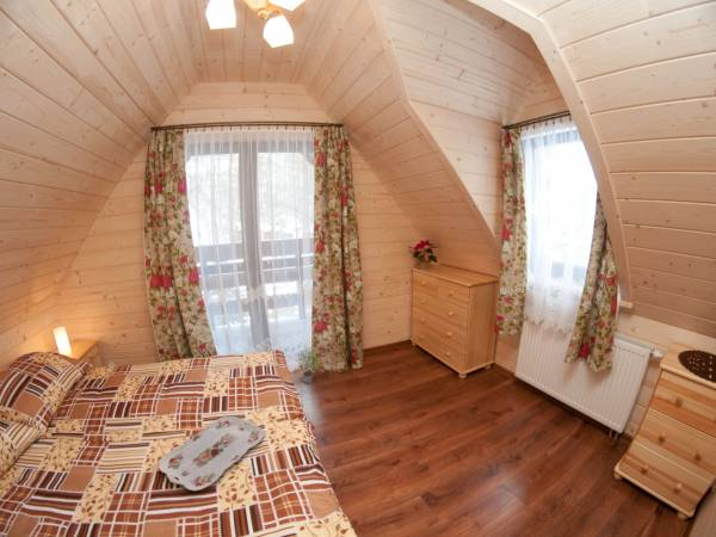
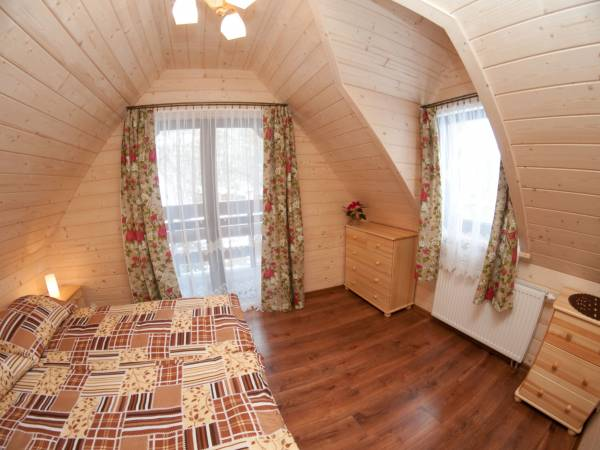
- serving tray [158,415,265,492]
- potted plant [295,345,326,384]
